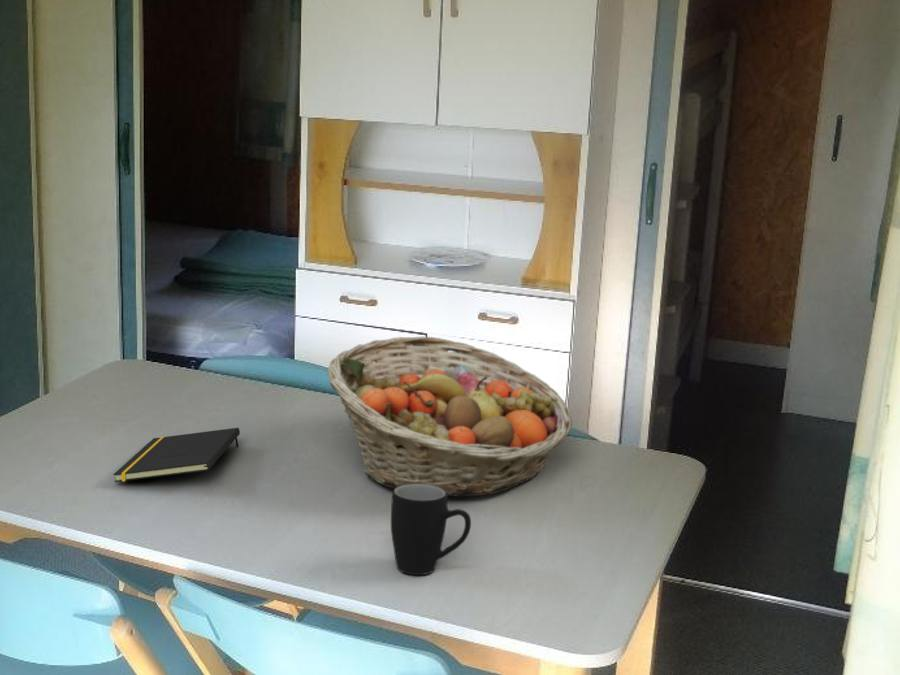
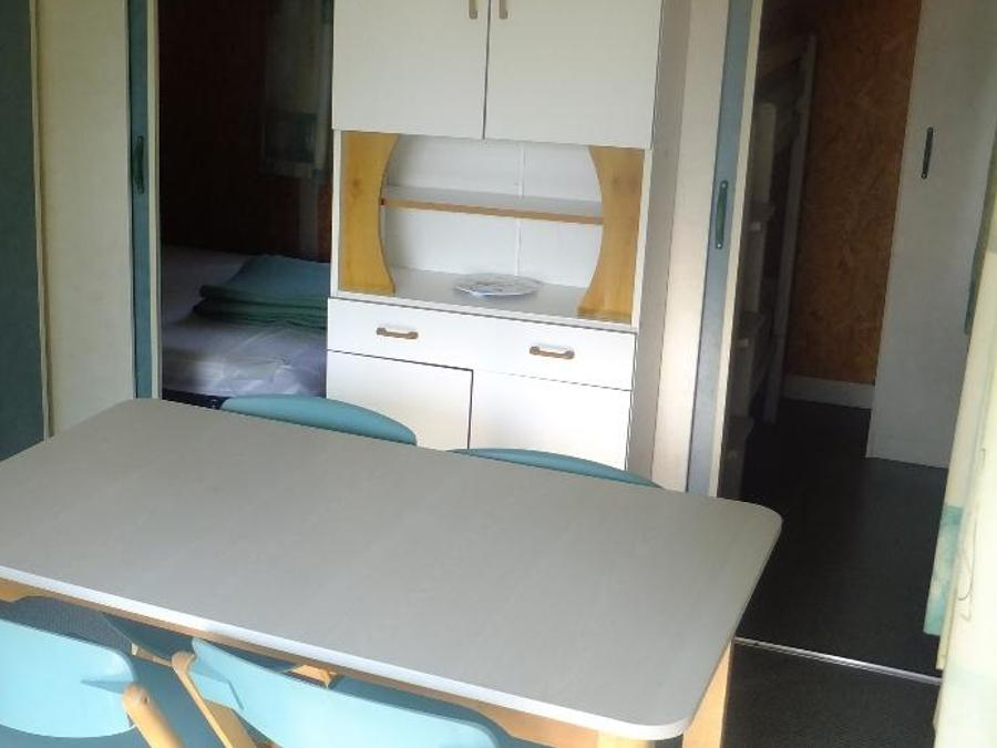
- fruit basket [327,335,573,497]
- notepad [112,427,241,483]
- mug [390,484,472,576]
